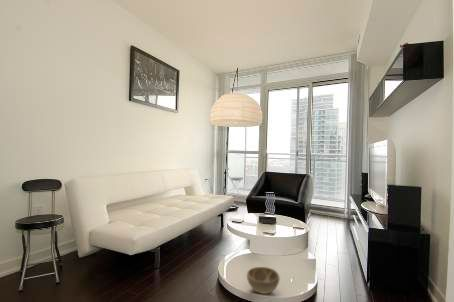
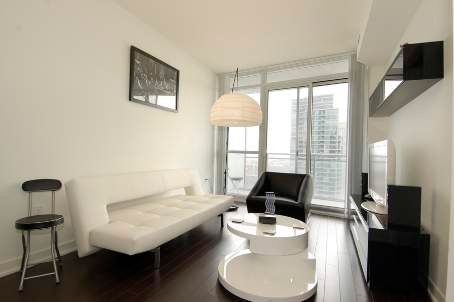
- decorative bowl [246,266,281,295]
